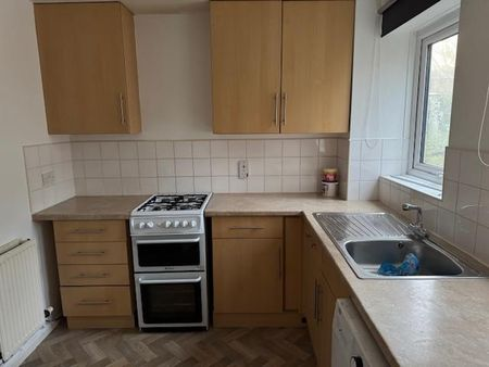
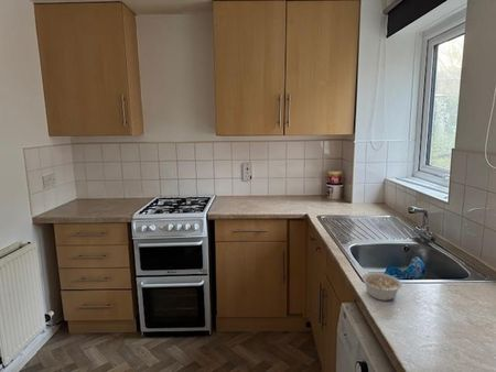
+ legume [362,272,403,302]
